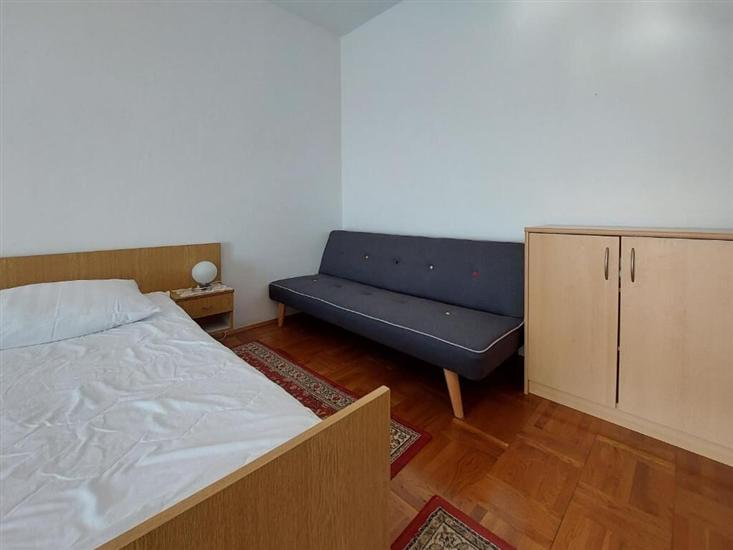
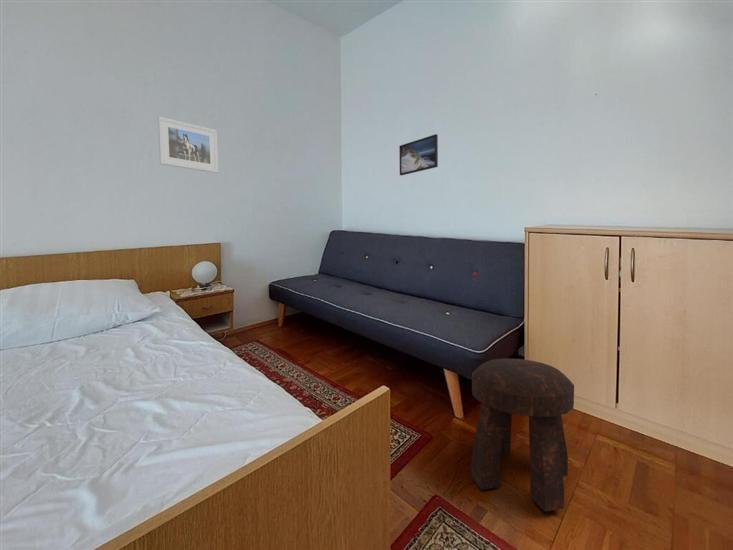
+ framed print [398,133,439,176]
+ stool [470,358,575,513]
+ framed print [157,116,219,174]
